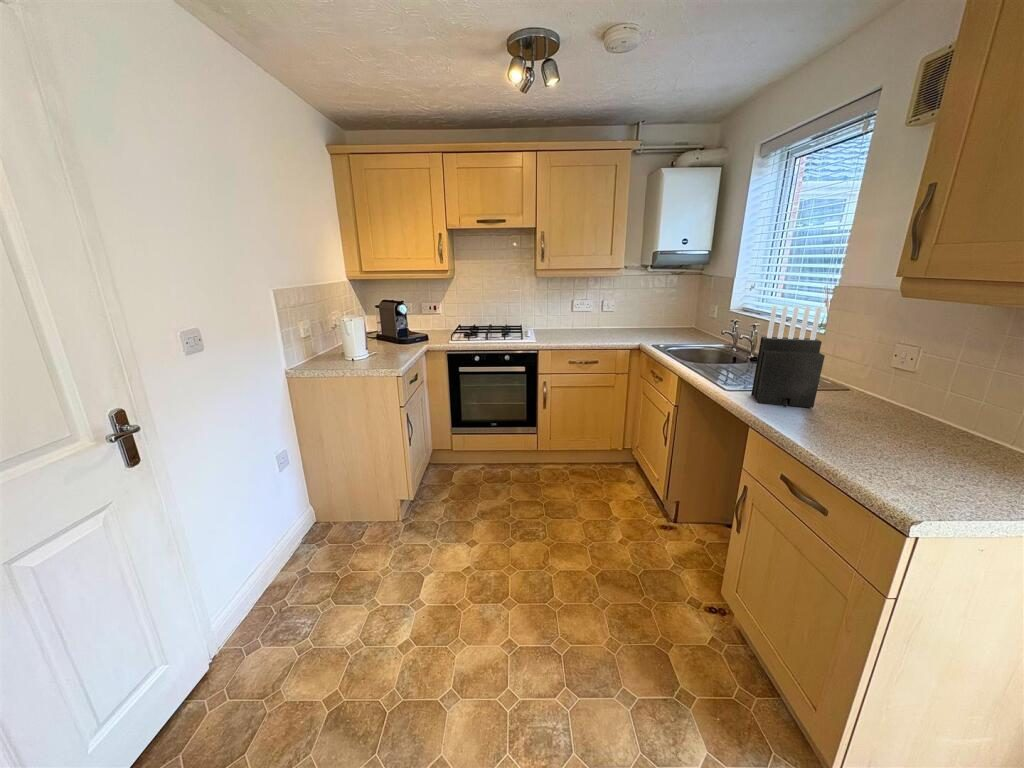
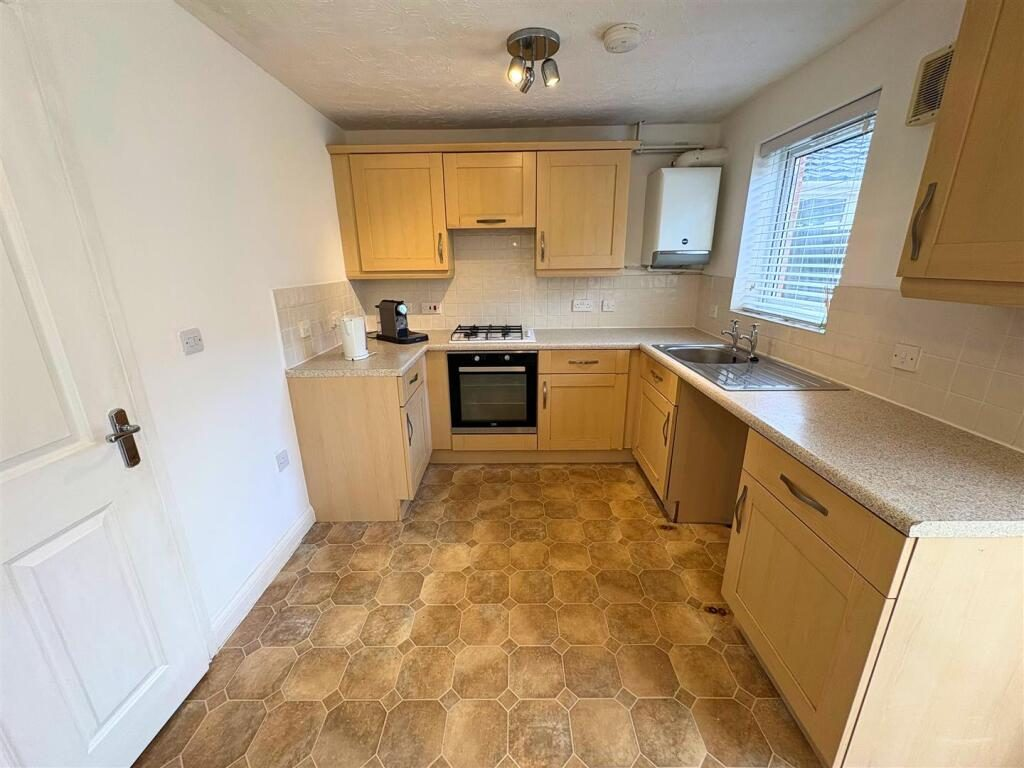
- knife block [750,305,826,409]
